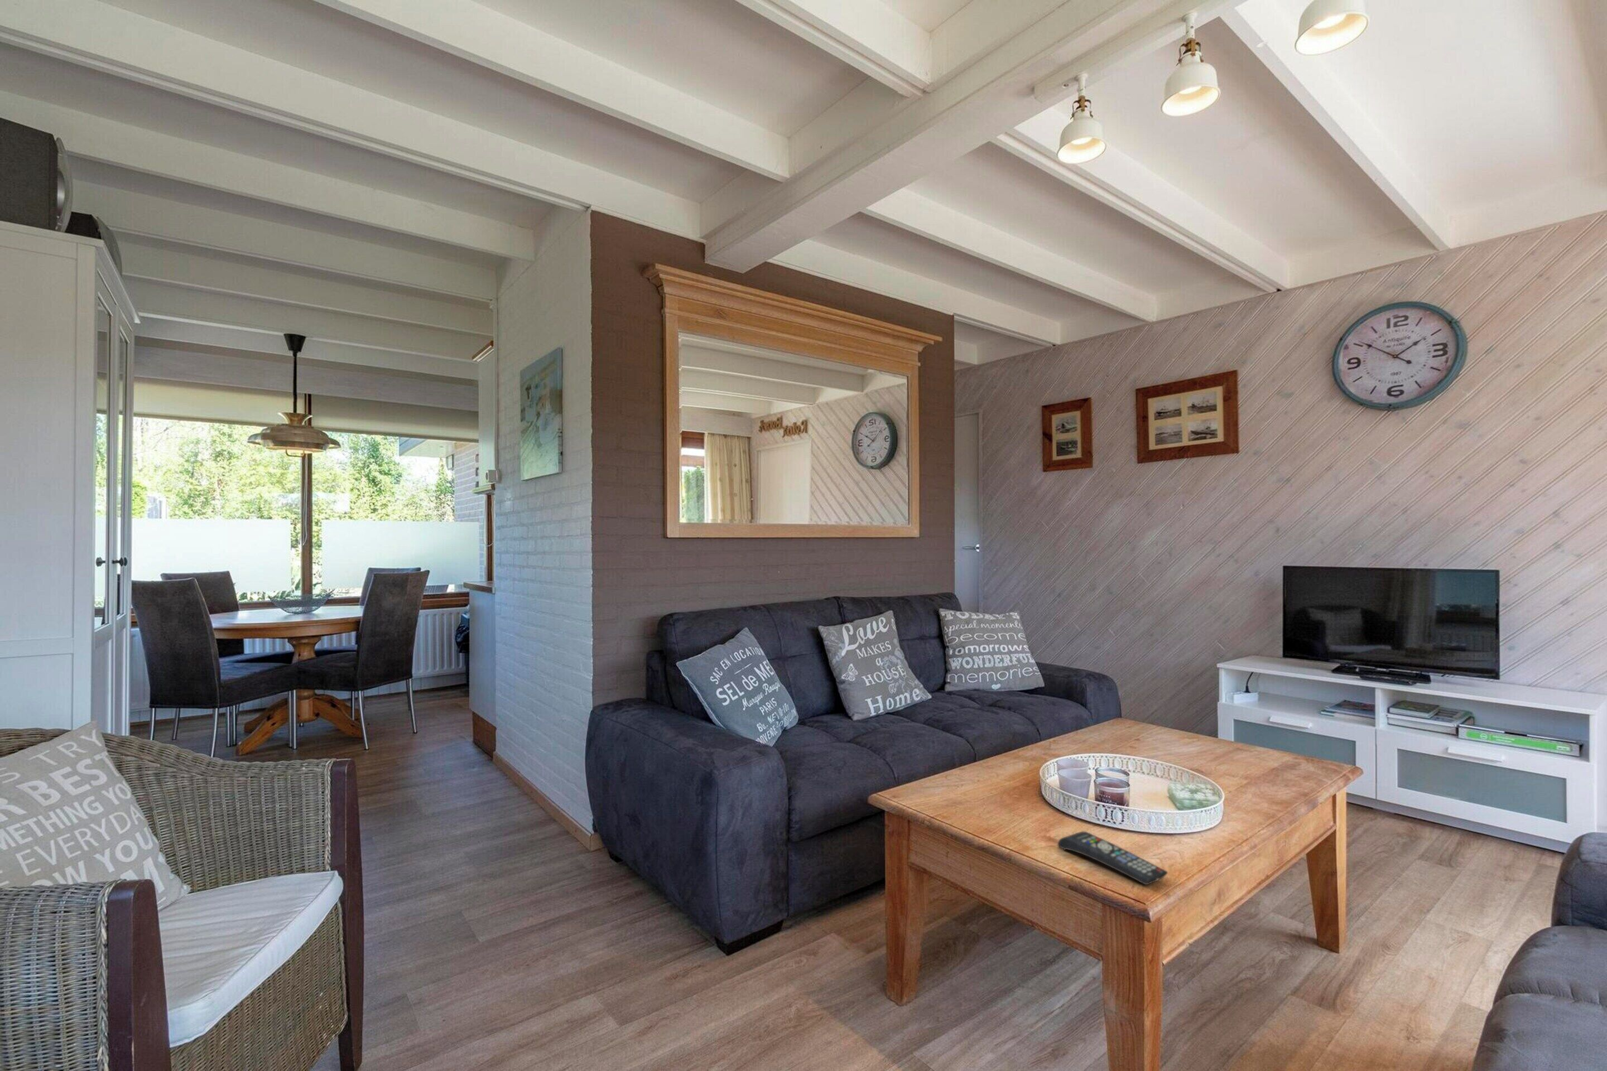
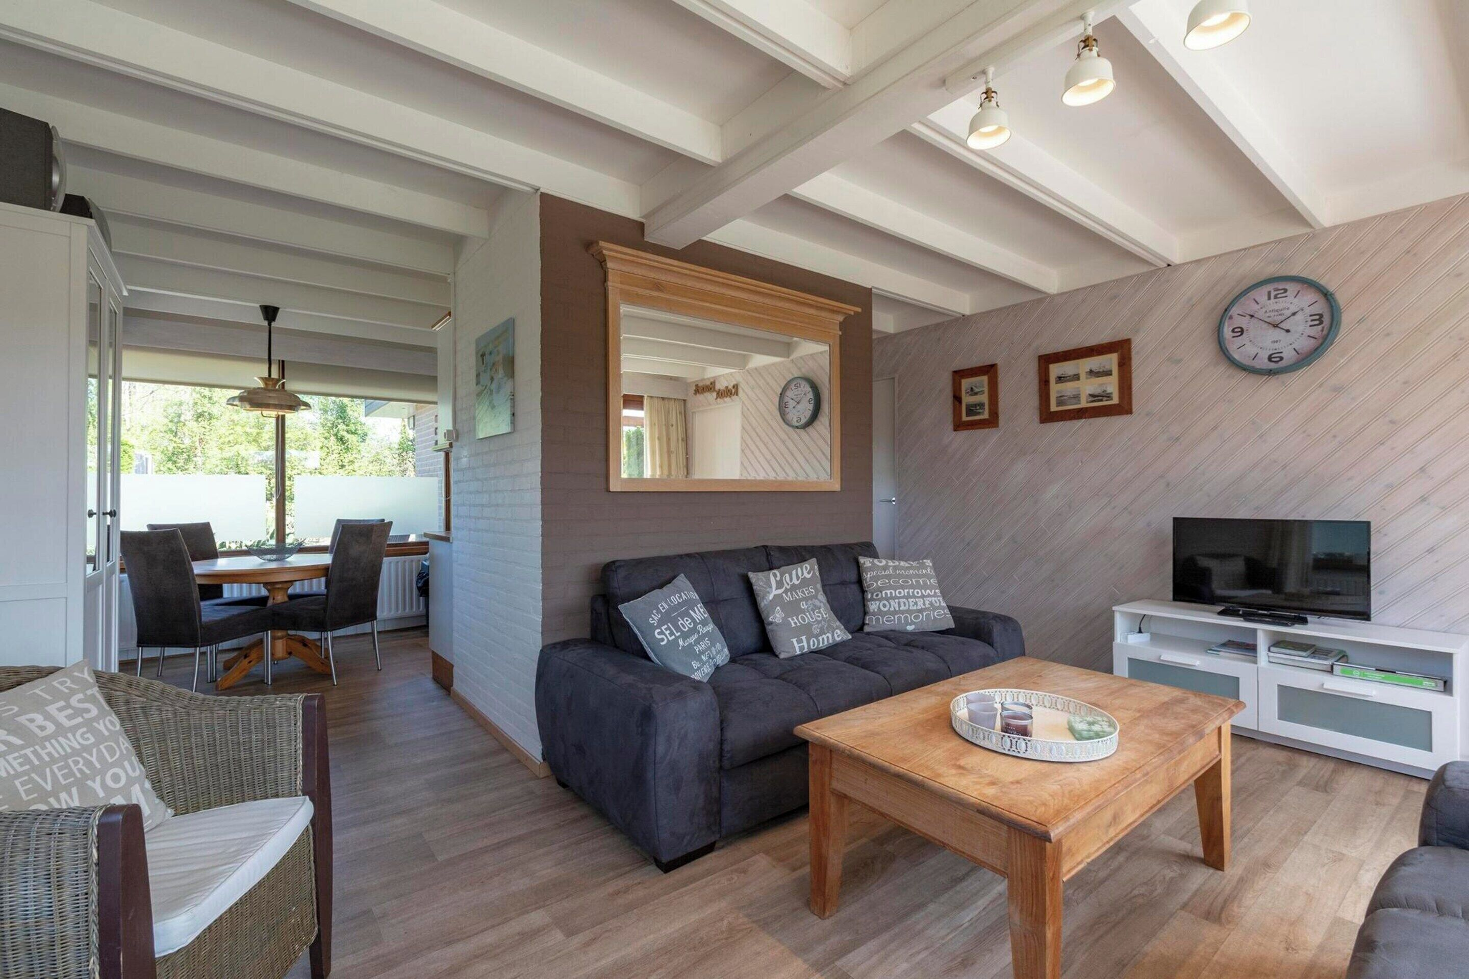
- remote control [1057,831,1168,886]
